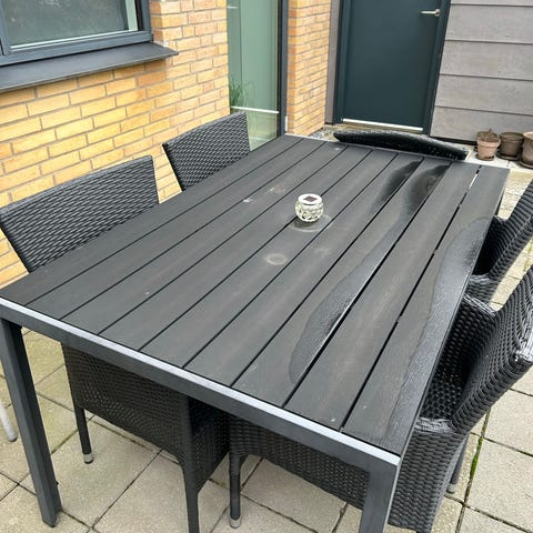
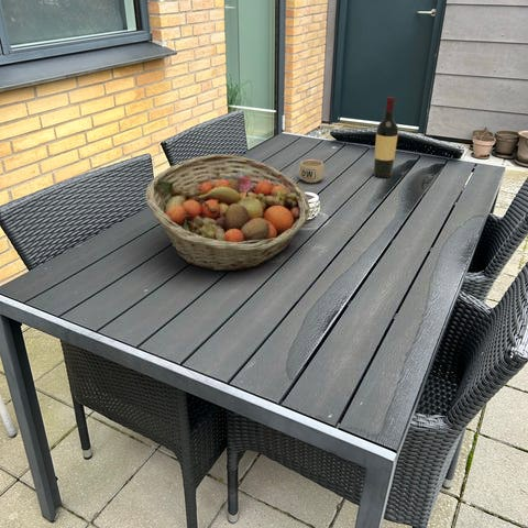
+ wine bottle [373,96,399,178]
+ fruit basket [144,153,311,273]
+ mug [297,158,326,184]
